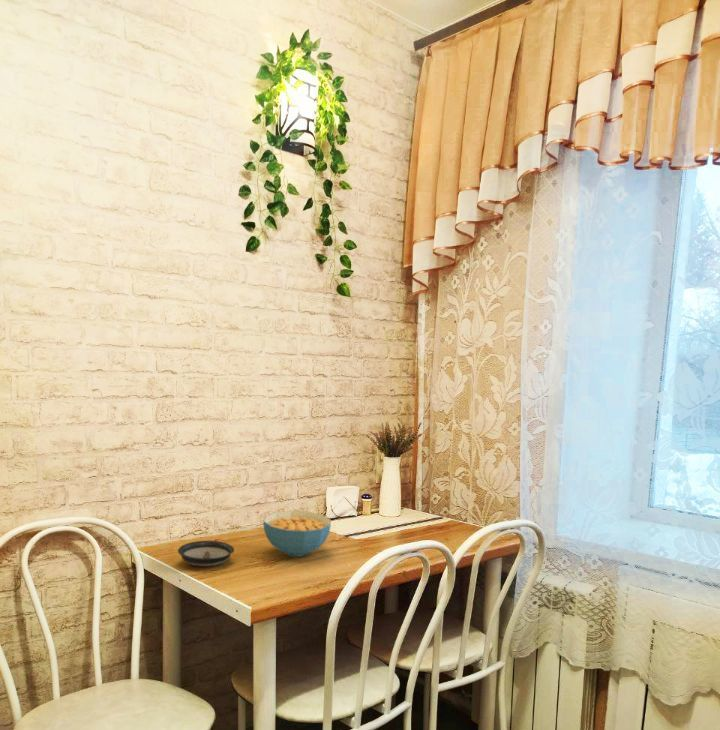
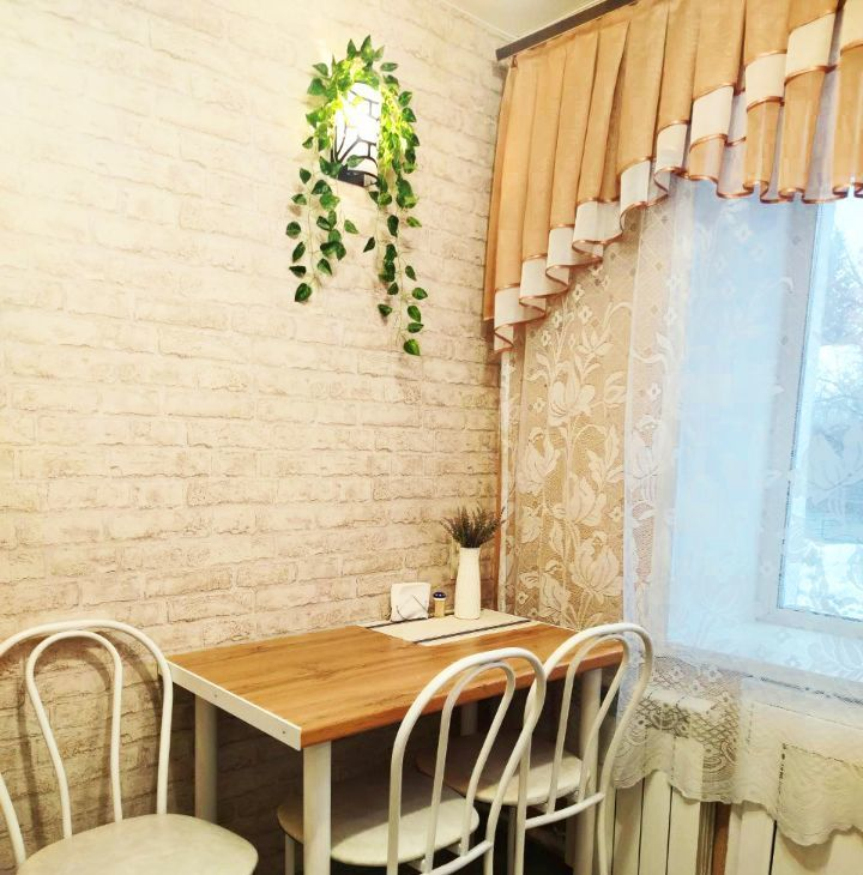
- saucer [177,540,235,568]
- cereal bowl [262,510,332,558]
